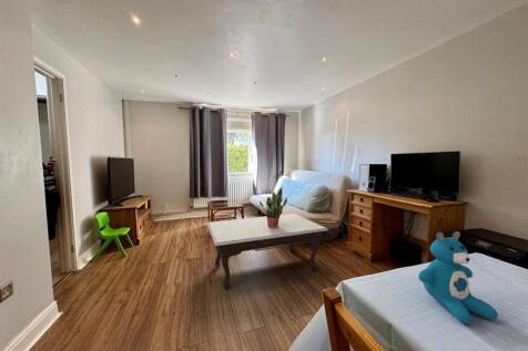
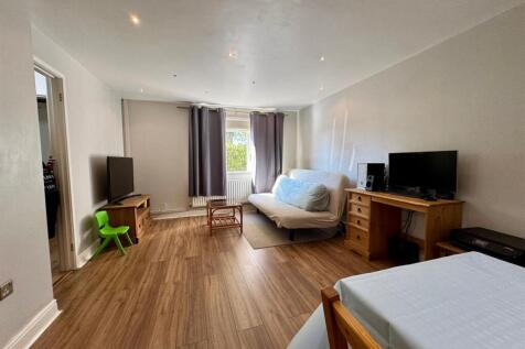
- coffee table [206,213,329,290]
- teddy bear [417,230,499,324]
- potted plant [258,186,288,228]
